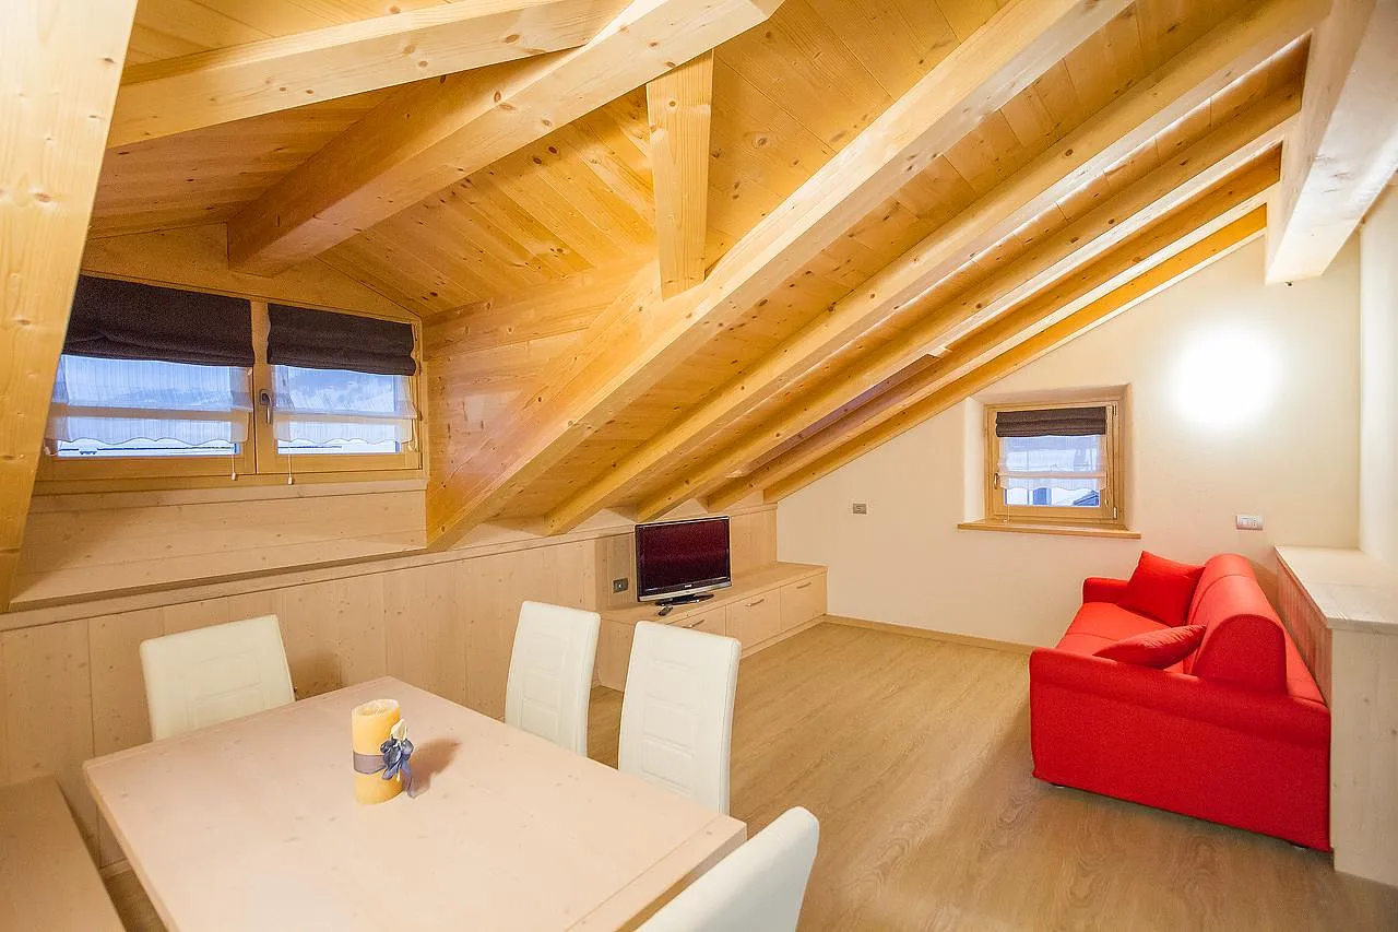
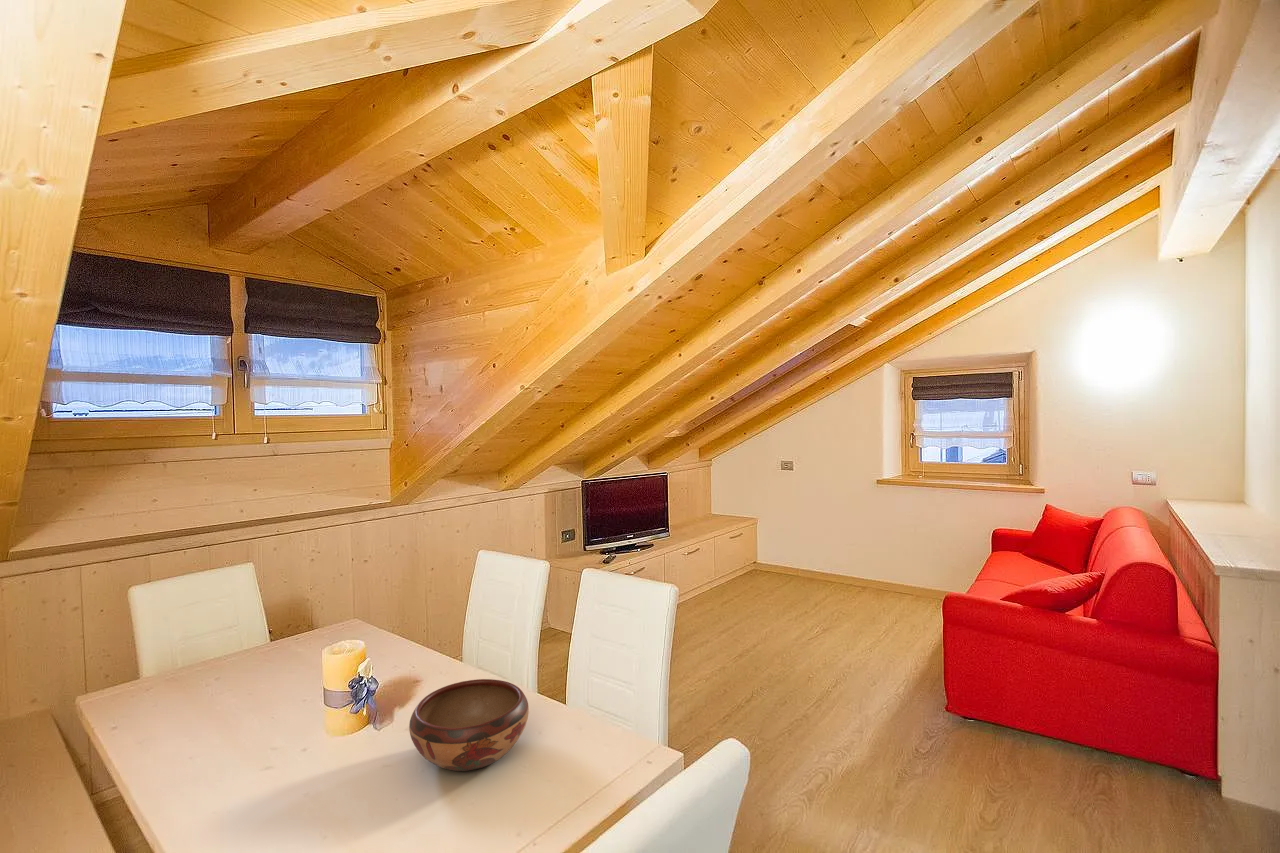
+ decorative bowl [408,678,530,772]
